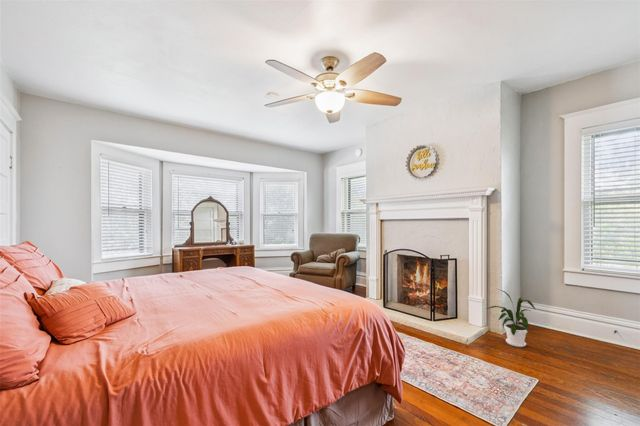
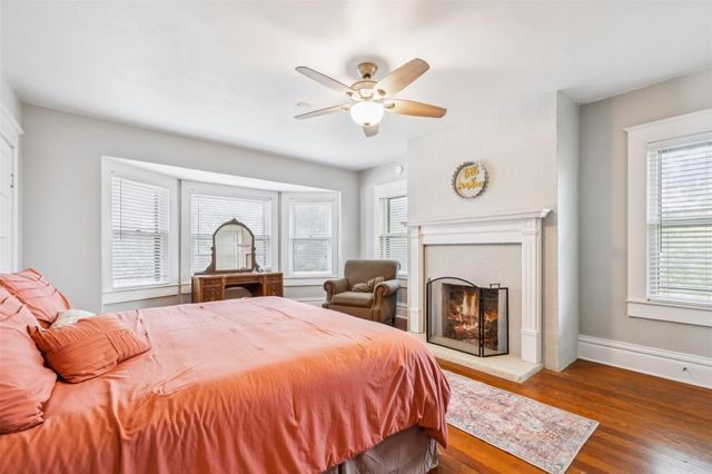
- house plant [485,288,536,348]
